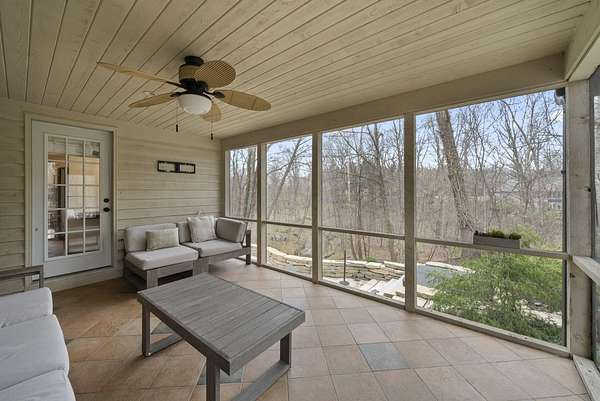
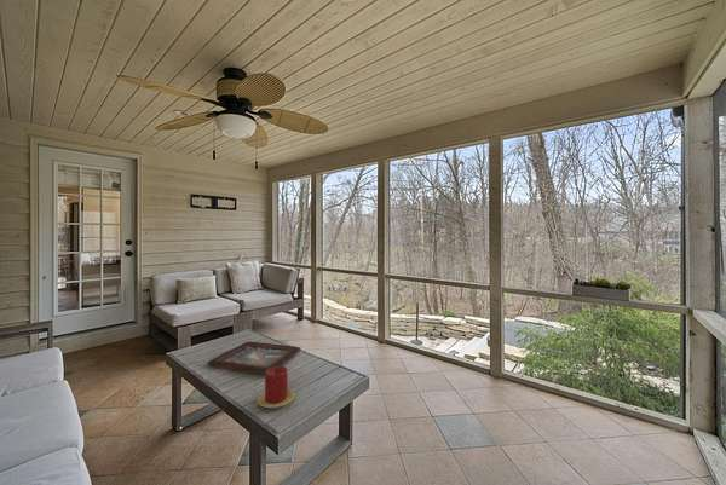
+ candle [257,365,296,409]
+ decorative tray [207,341,302,375]
